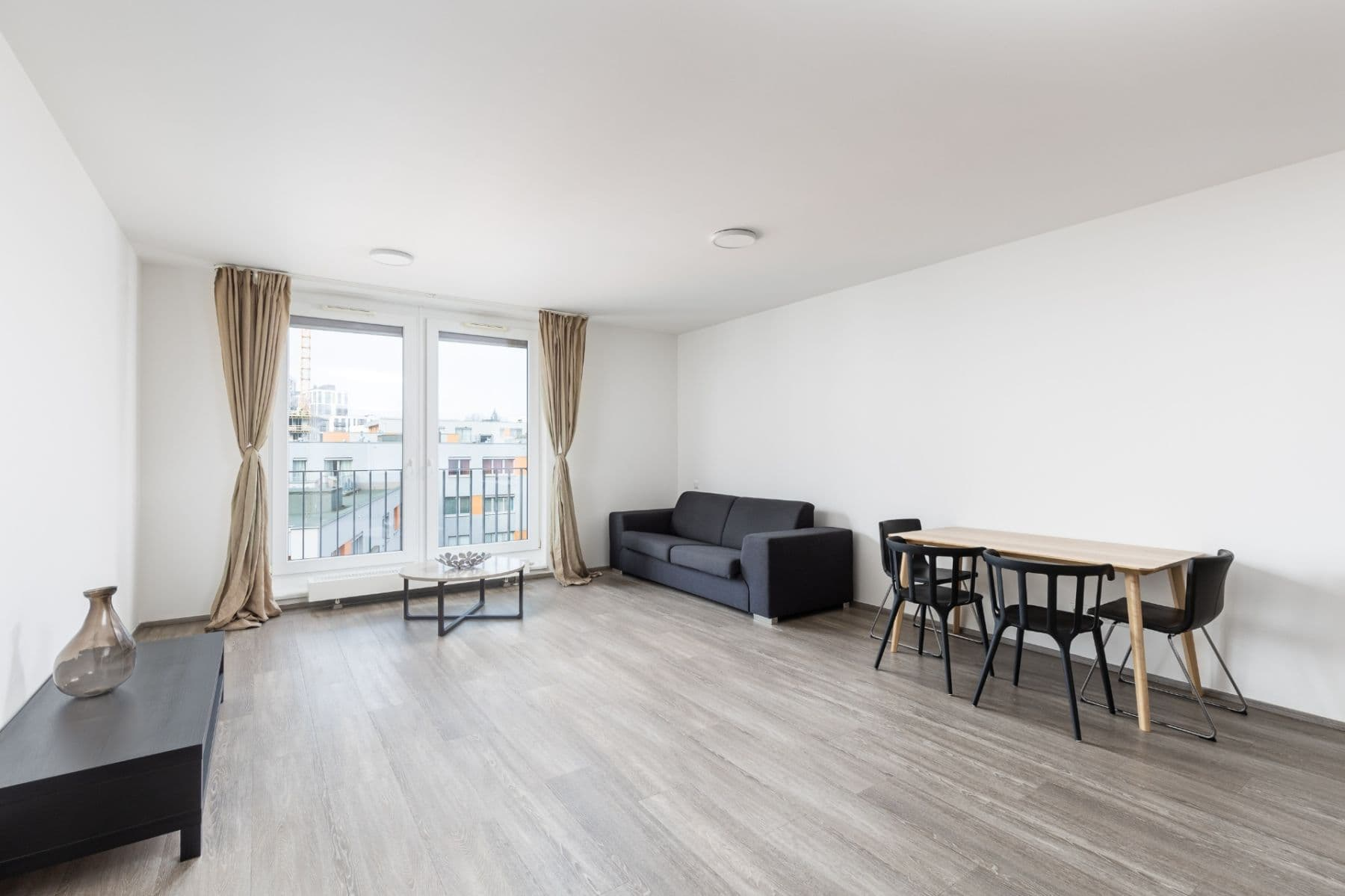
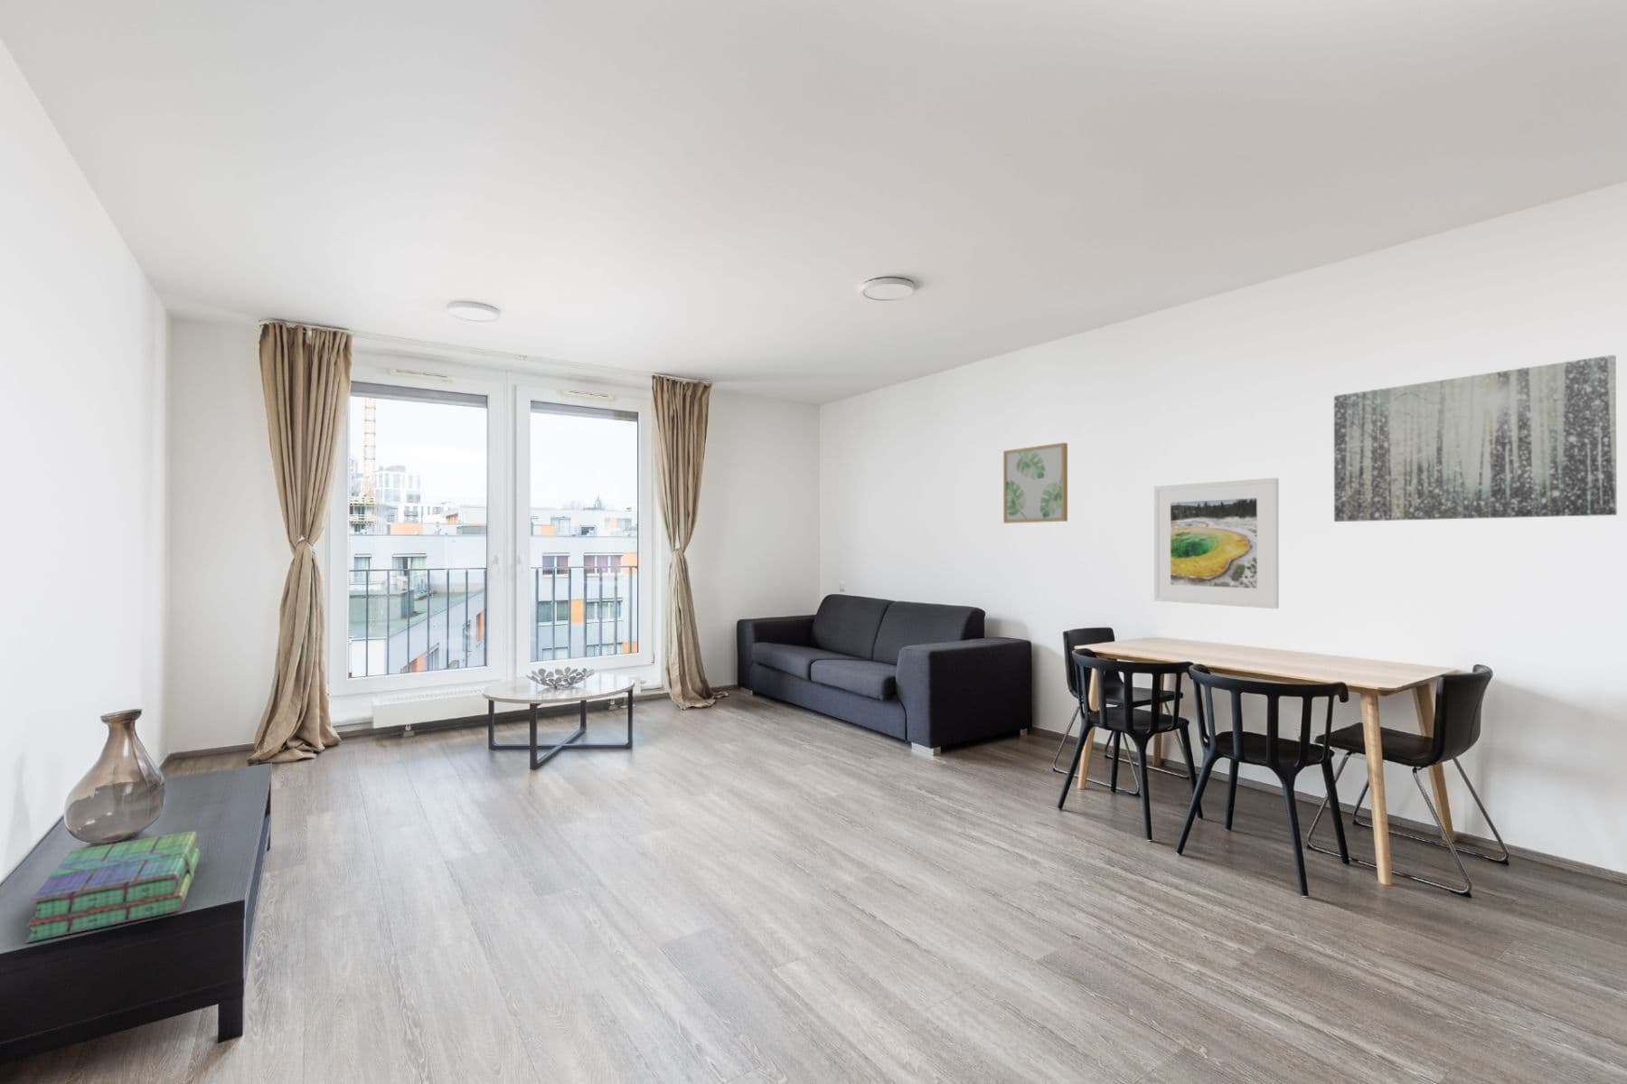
+ wall art [1003,442,1068,524]
+ stack of books [24,831,201,944]
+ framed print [1153,478,1280,610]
+ wall art [1333,354,1619,523]
